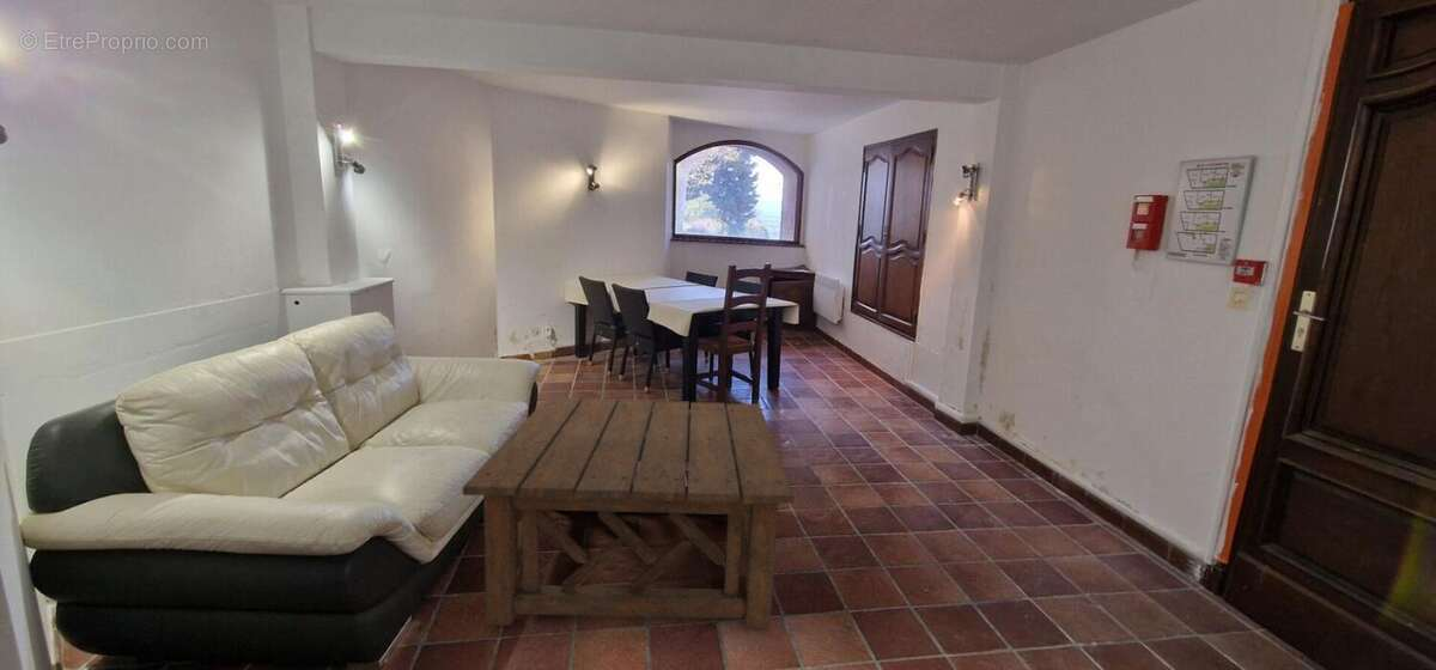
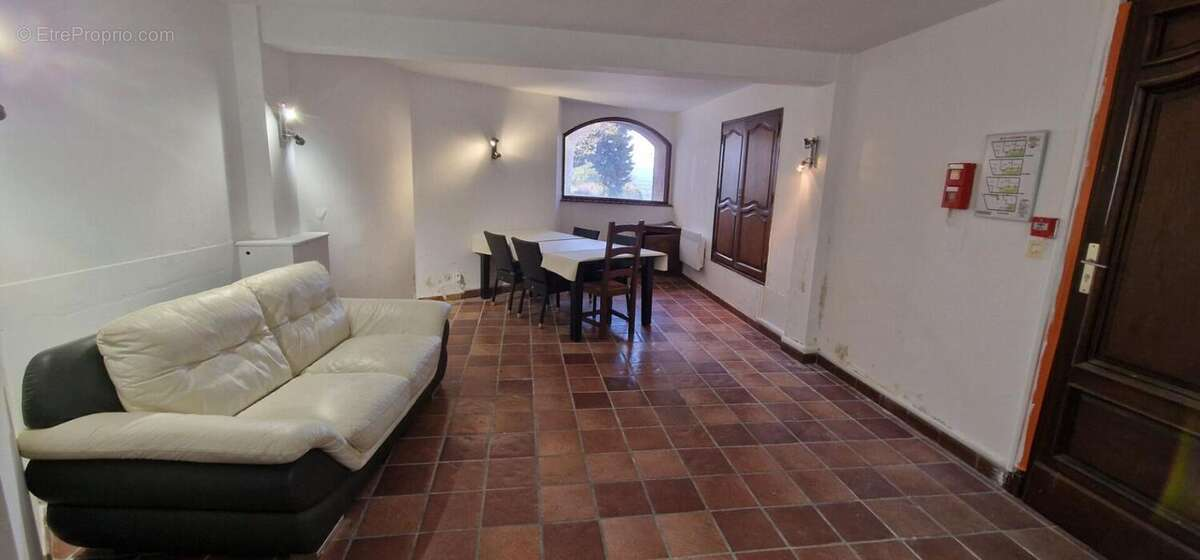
- coffee table [462,396,796,631]
